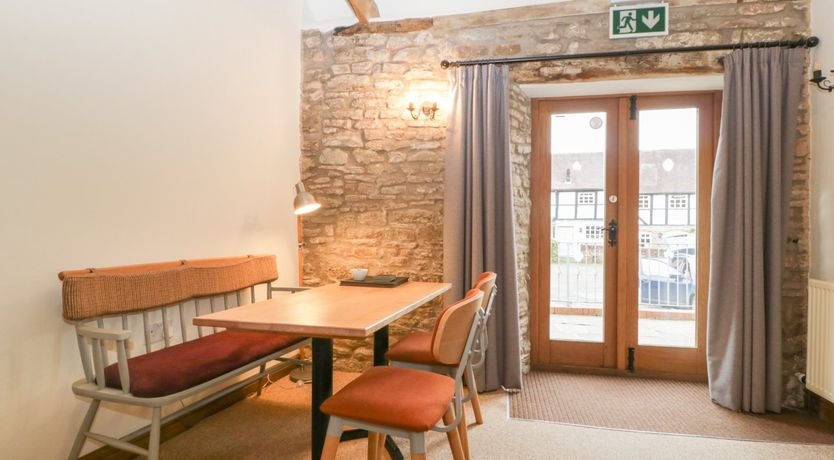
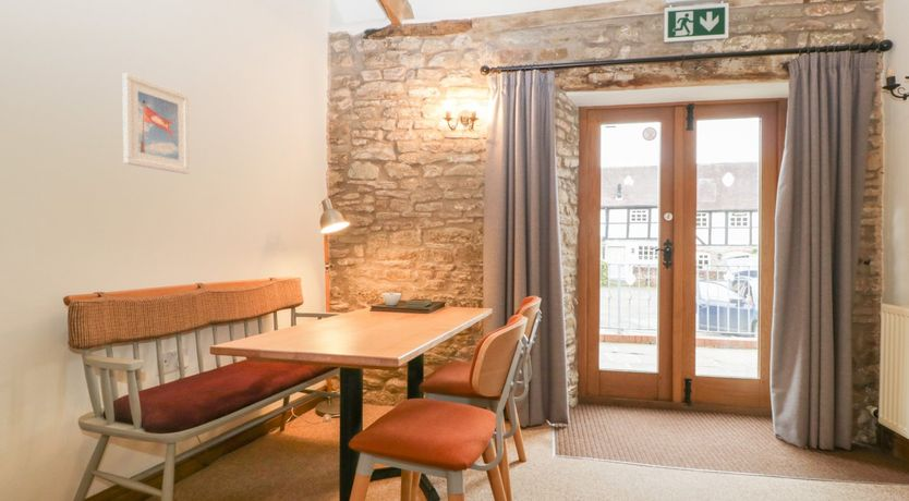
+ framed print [121,72,191,175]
